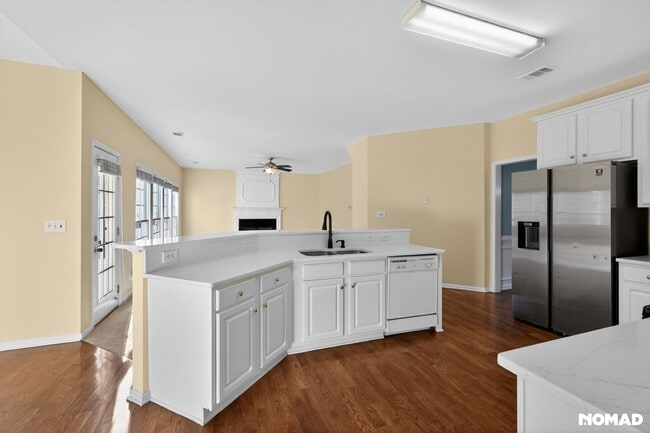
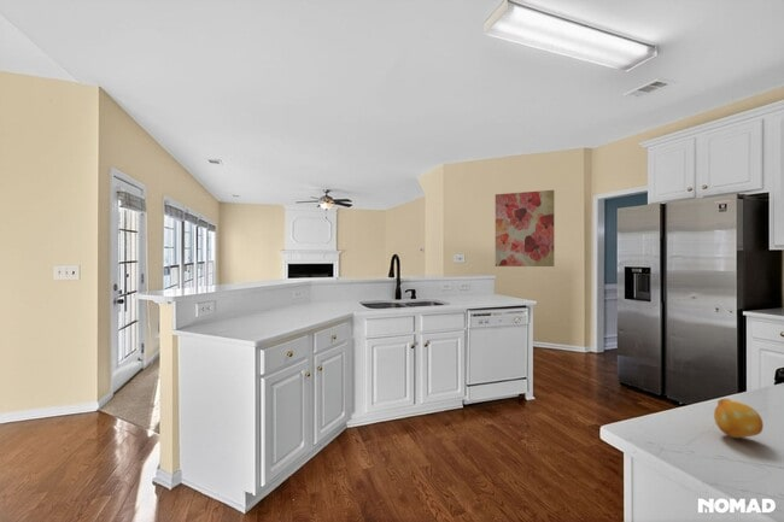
+ wall art [495,189,556,268]
+ fruit [713,397,765,439]
